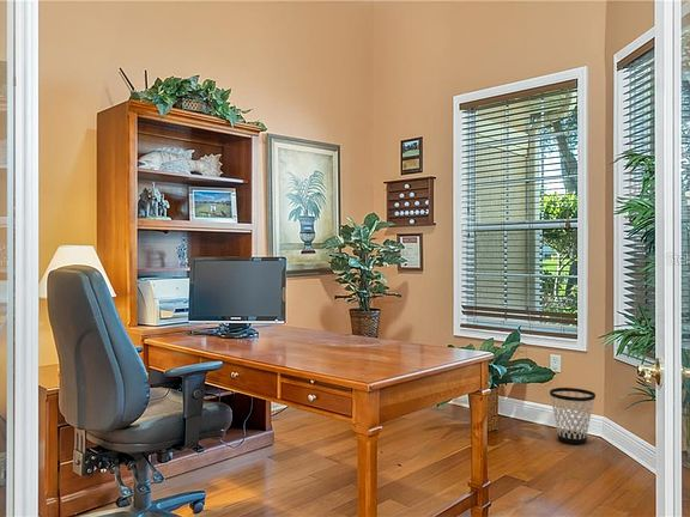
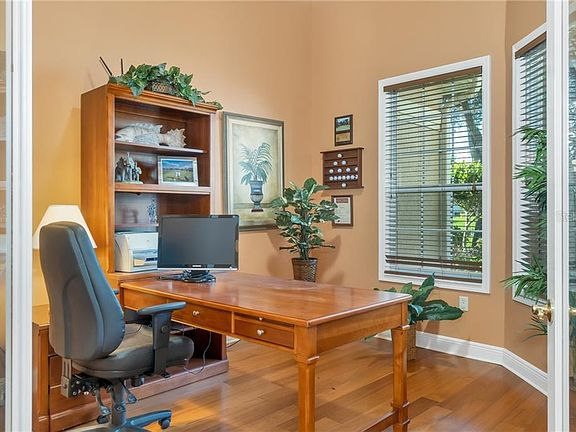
- wastebasket [549,387,597,445]
